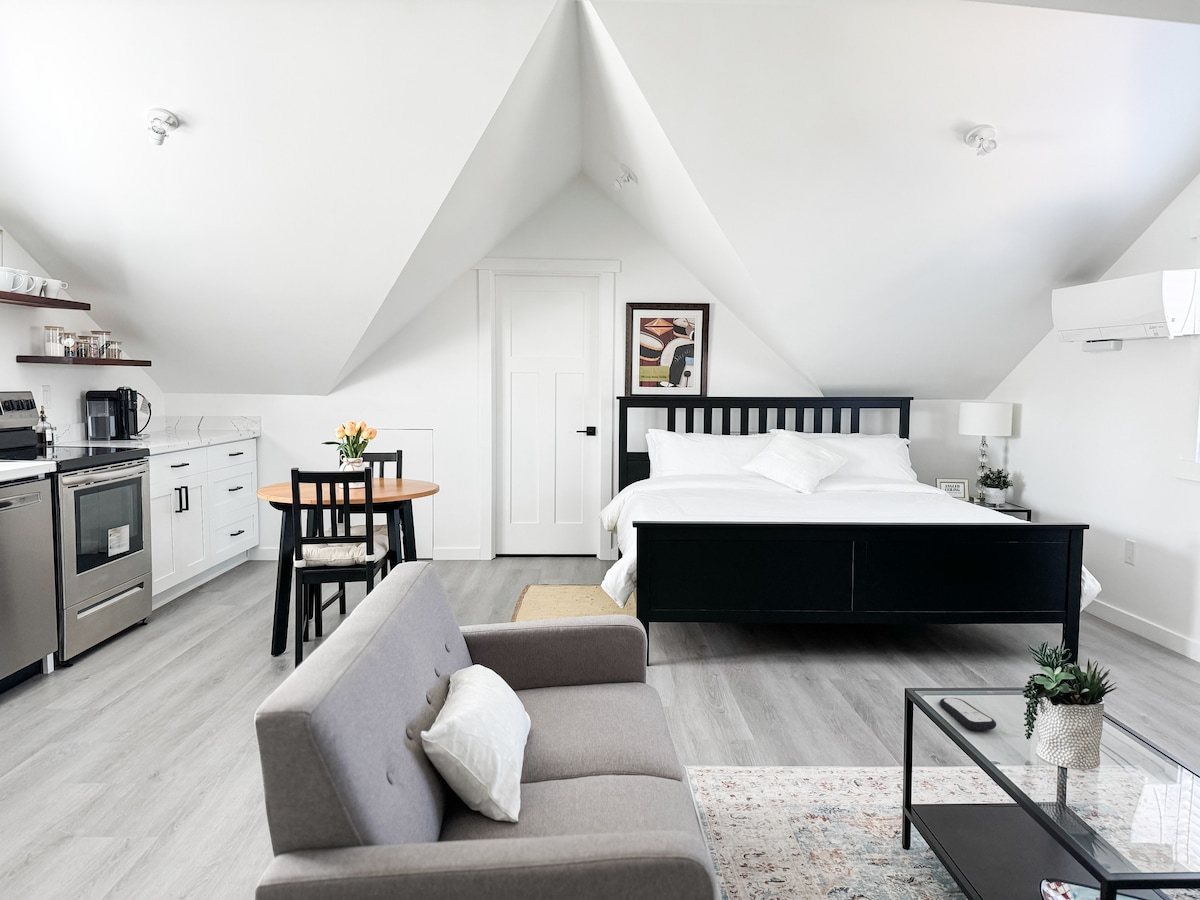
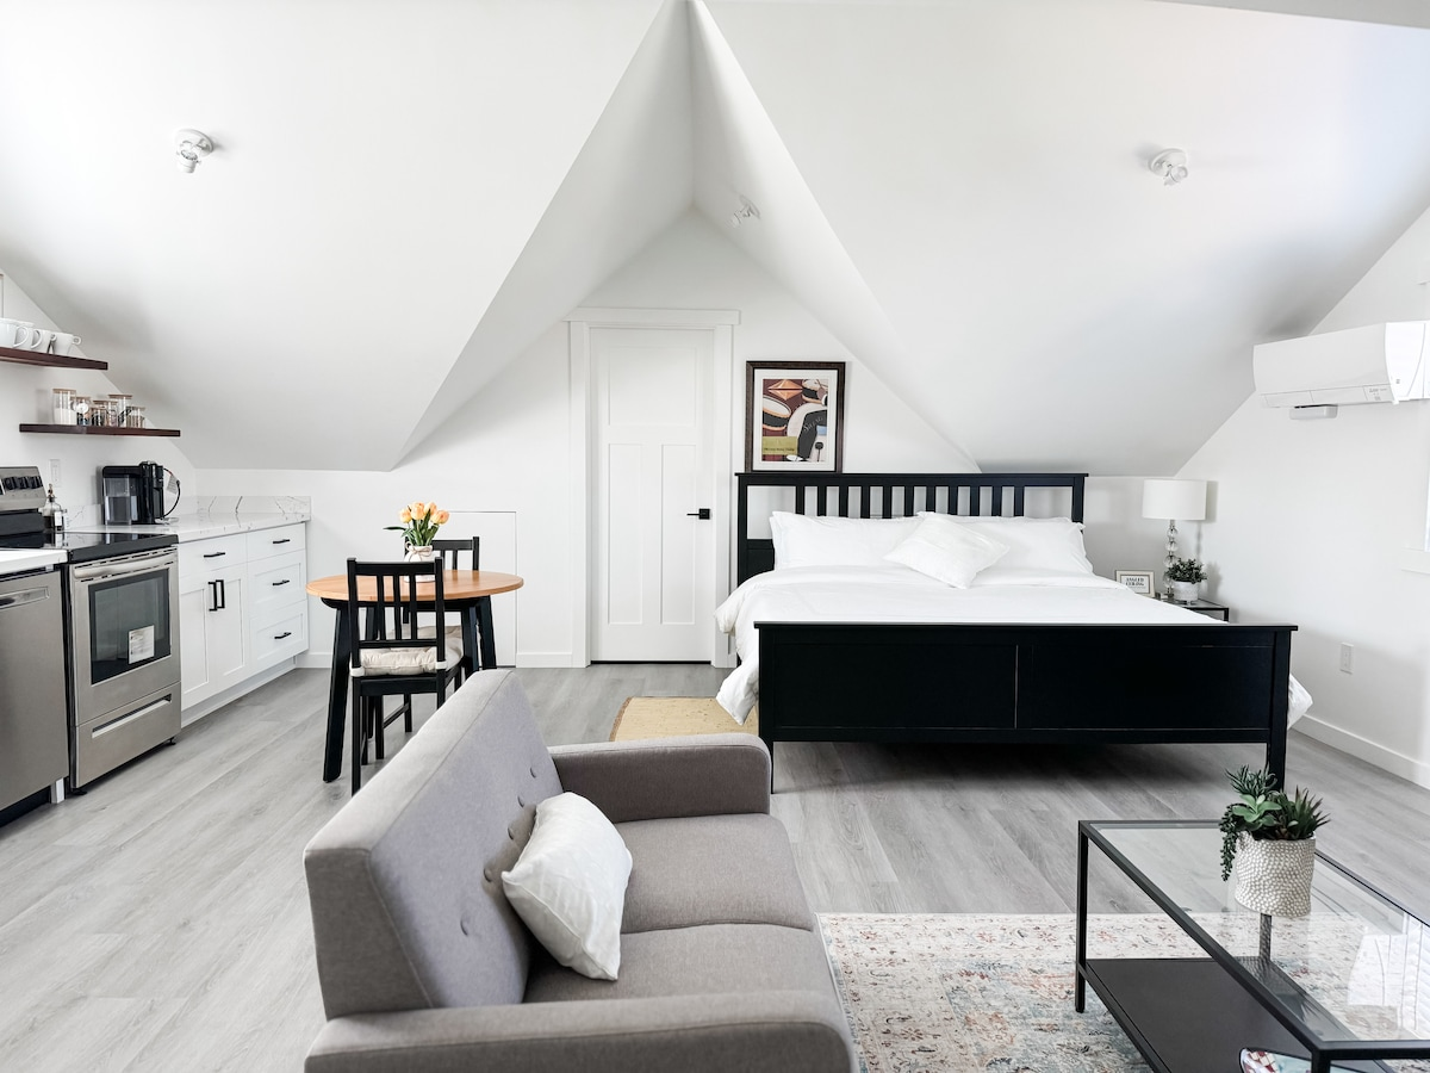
- remote control [938,697,997,731]
